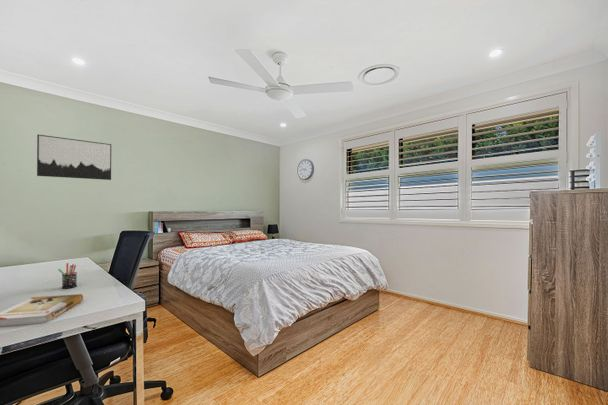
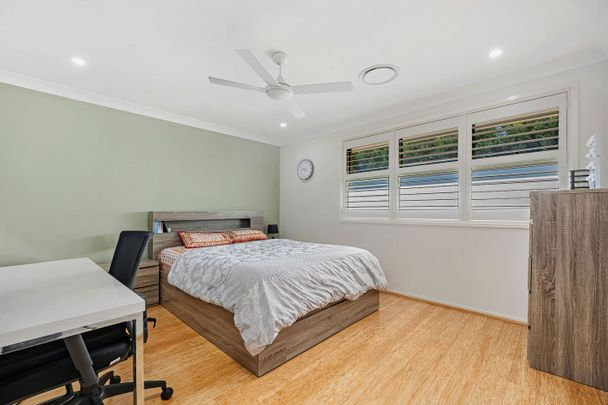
- book [0,293,84,328]
- wall art [36,133,112,181]
- pen holder [57,262,78,290]
